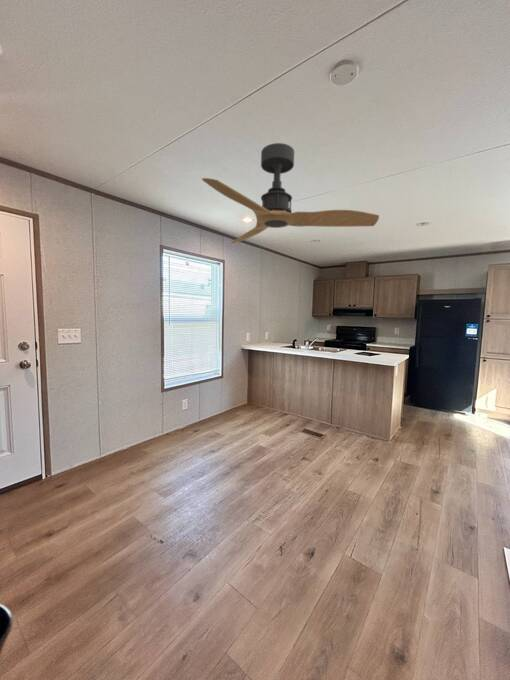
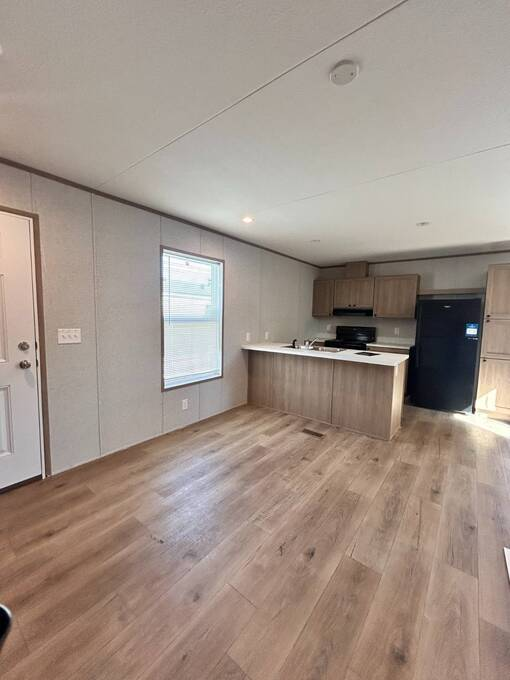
- ceiling fan [201,142,380,244]
